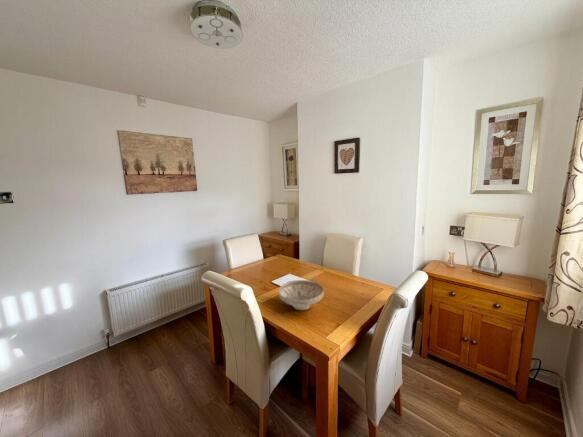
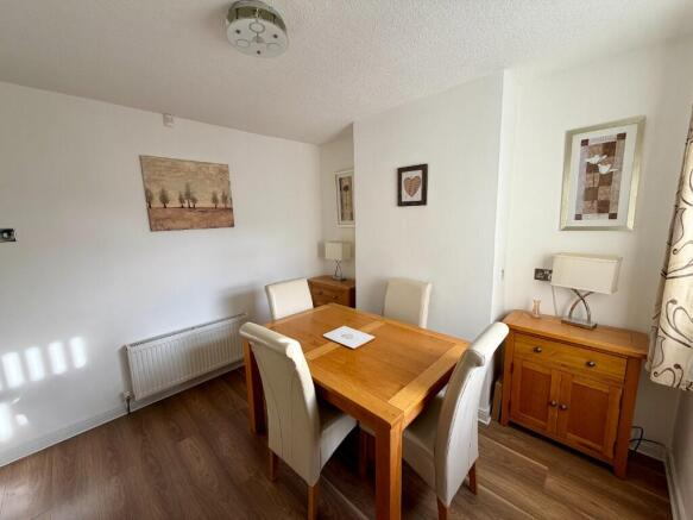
- decorative bowl [277,279,325,311]
